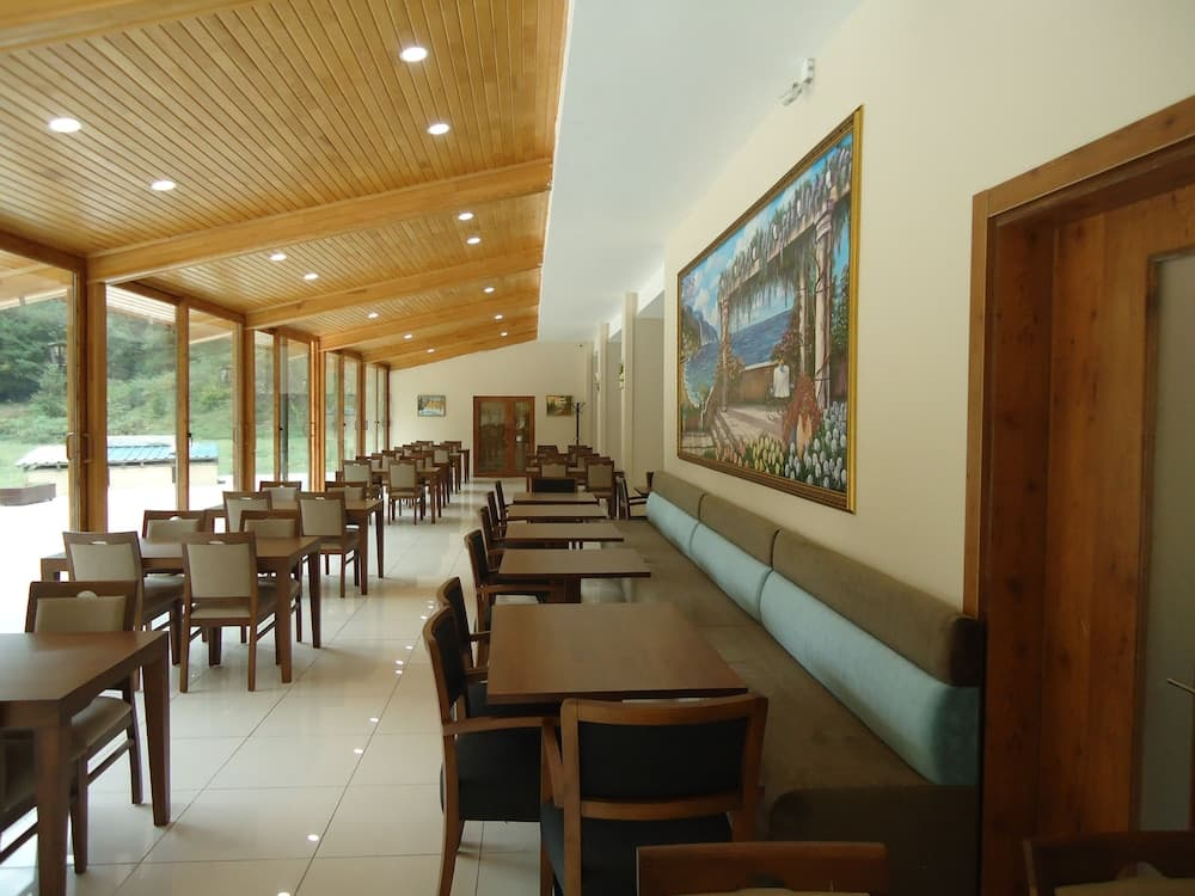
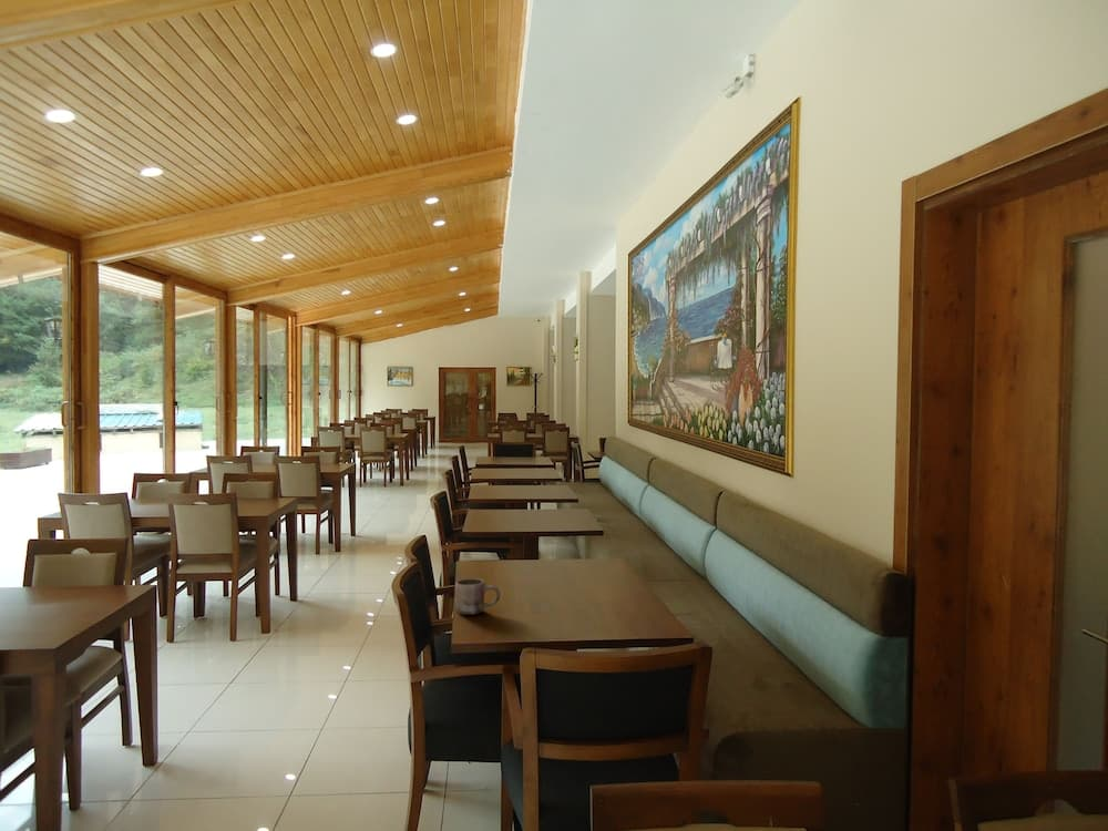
+ mug [454,577,501,616]
